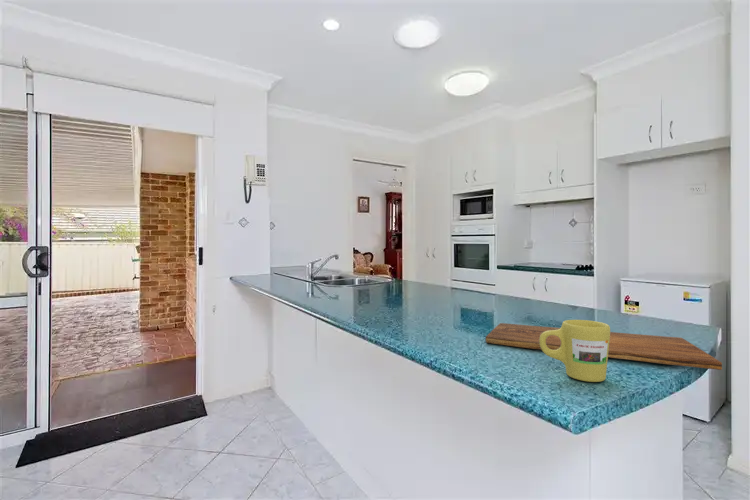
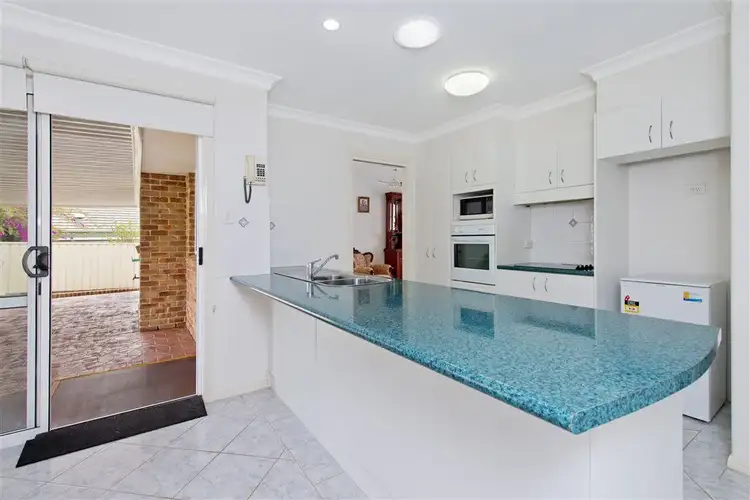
- cutting board [485,322,723,371]
- mug [539,319,611,383]
